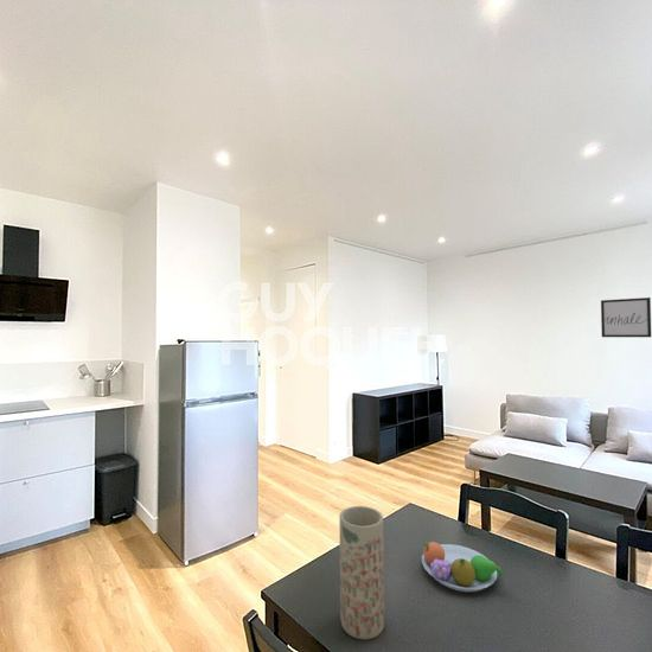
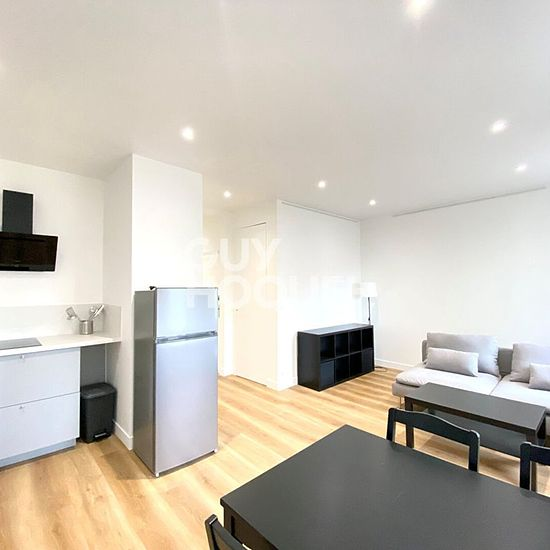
- vase [338,505,385,641]
- fruit bowl [421,541,503,593]
- wall art [600,296,652,338]
